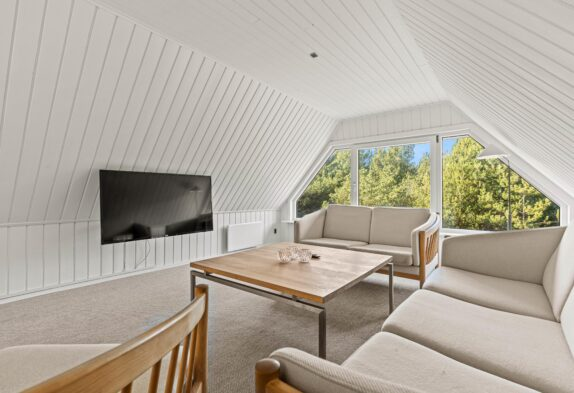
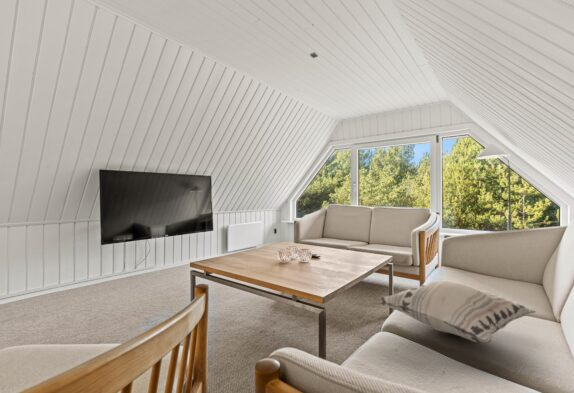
+ decorative pillow [377,279,537,343]
